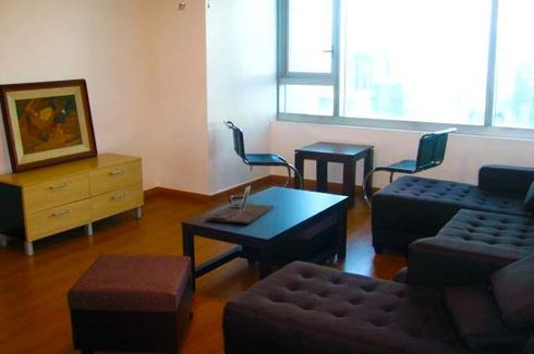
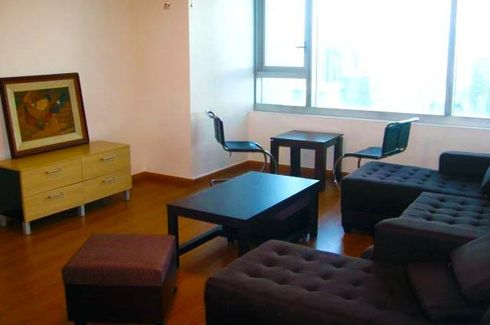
- decorative tray [205,185,275,225]
